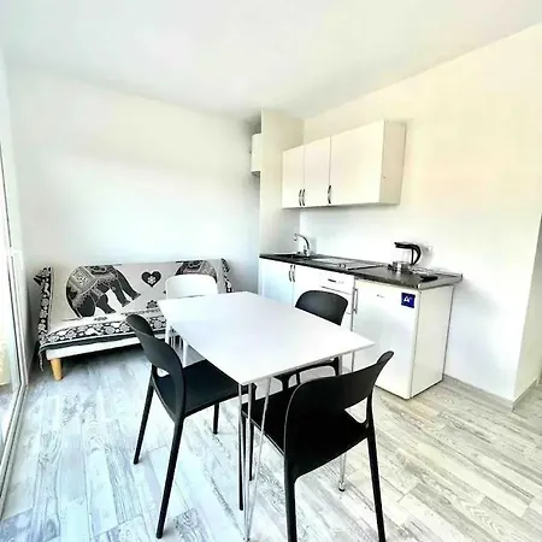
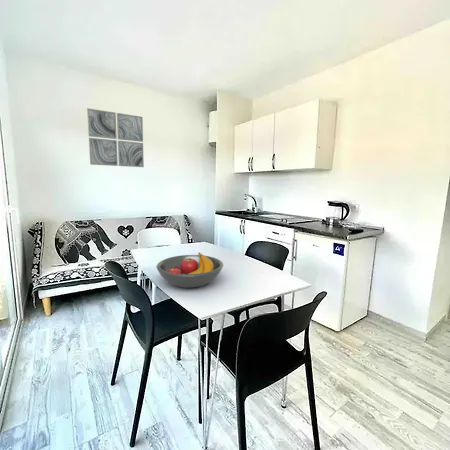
+ fruit bowl [155,252,224,289]
+ wall art [86,107,145,168]
